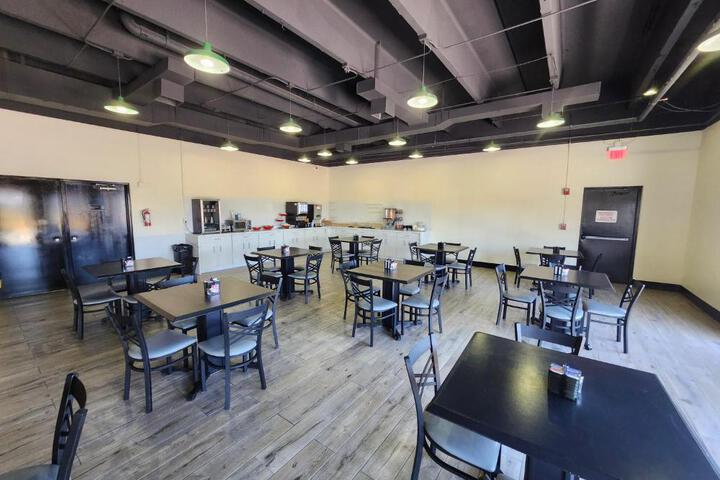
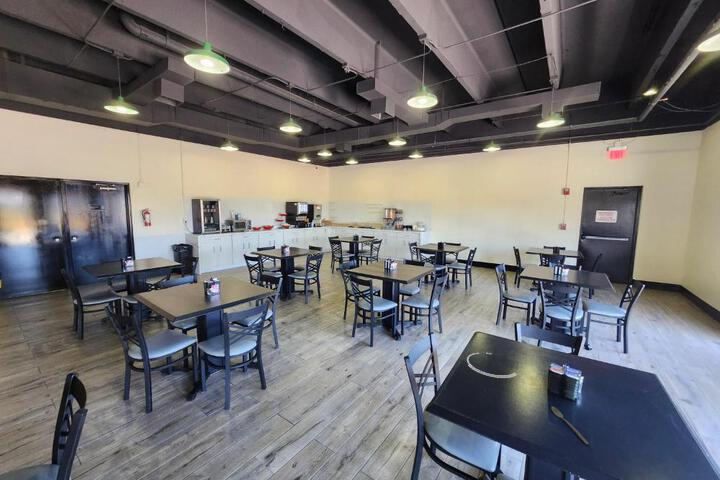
+ plate [466,352,518,379]
+ spoon [550,405,590,445]
